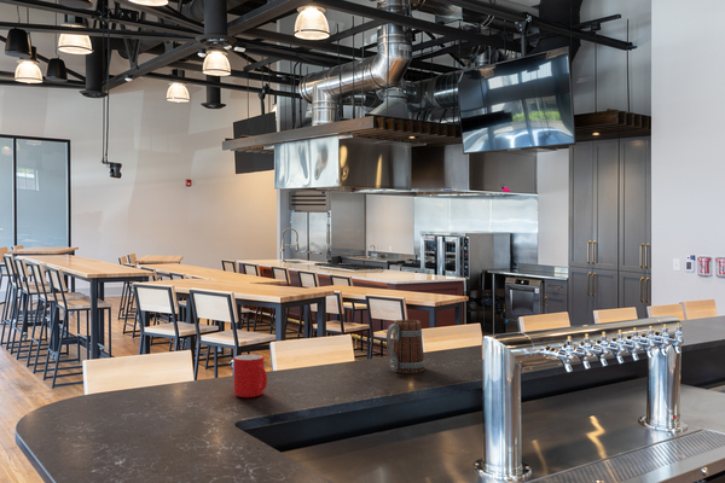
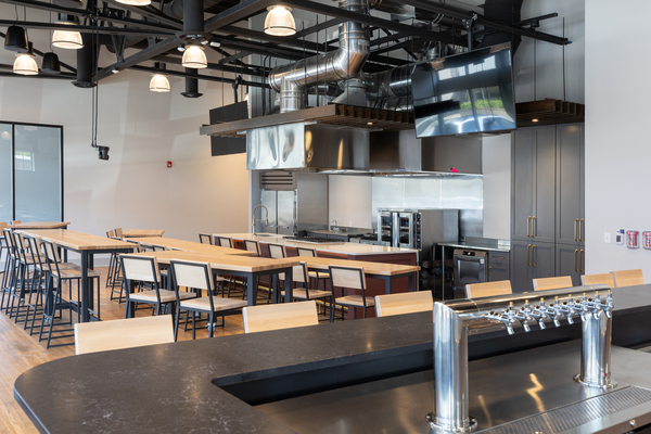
- cup [233,354,268,398]
- beer mug [385,319,427,374]
